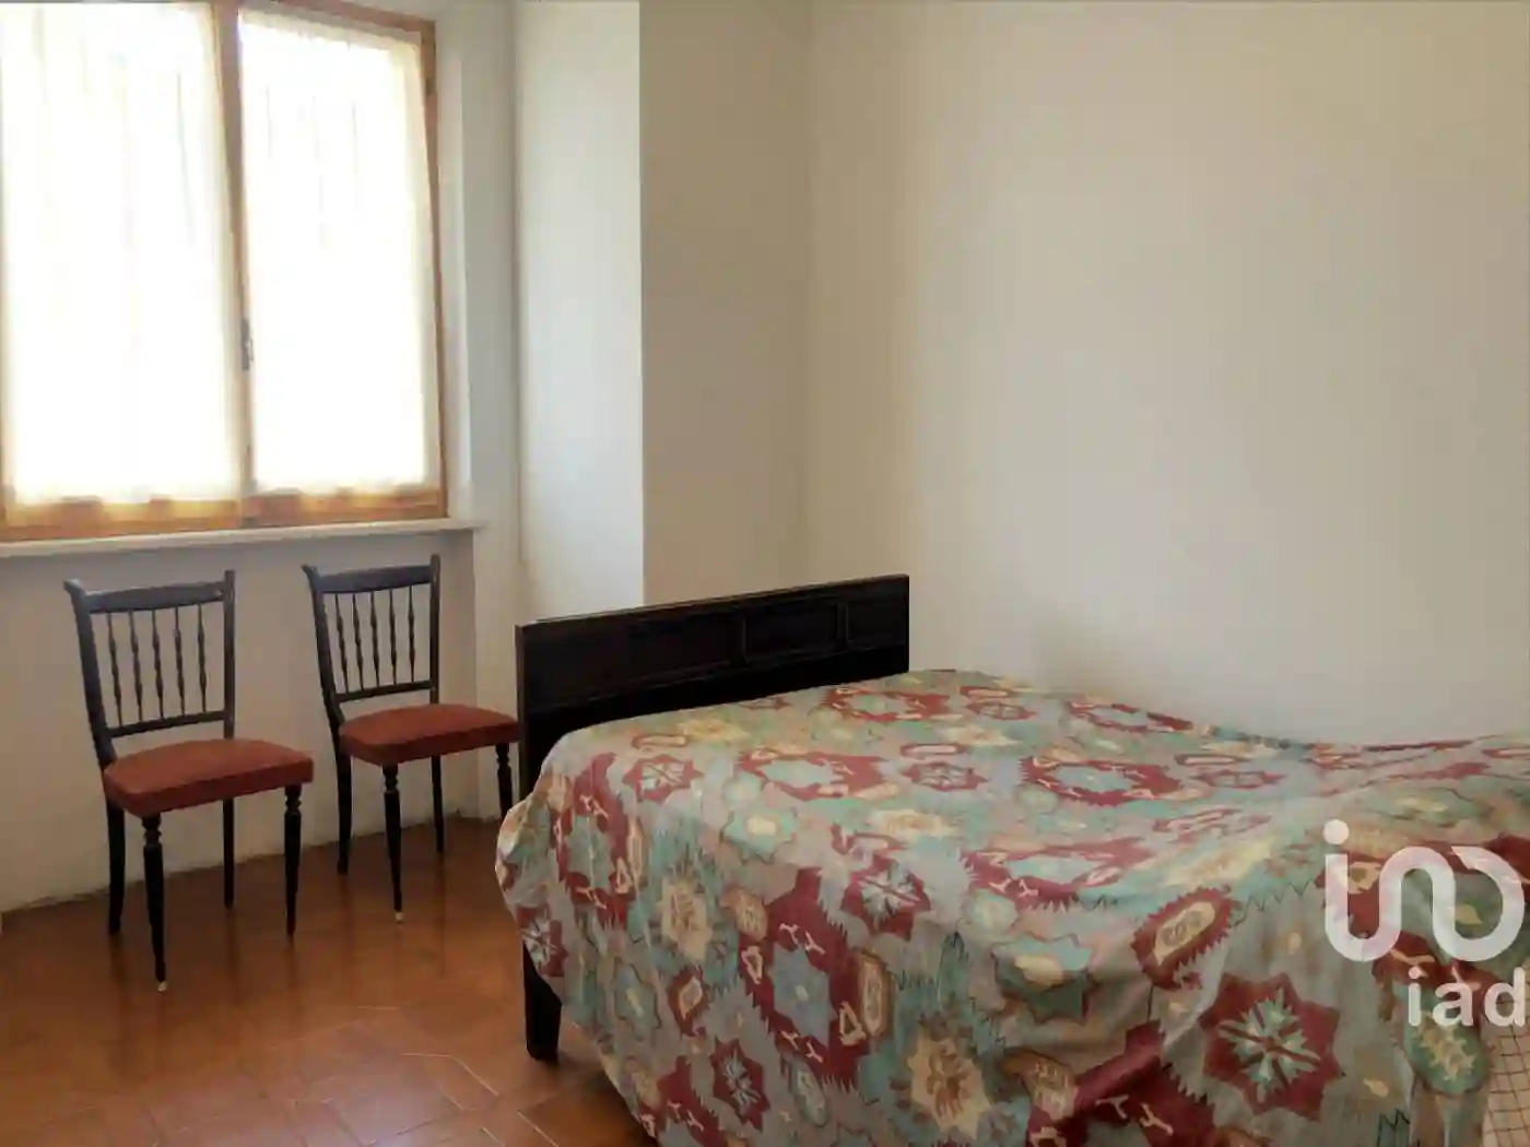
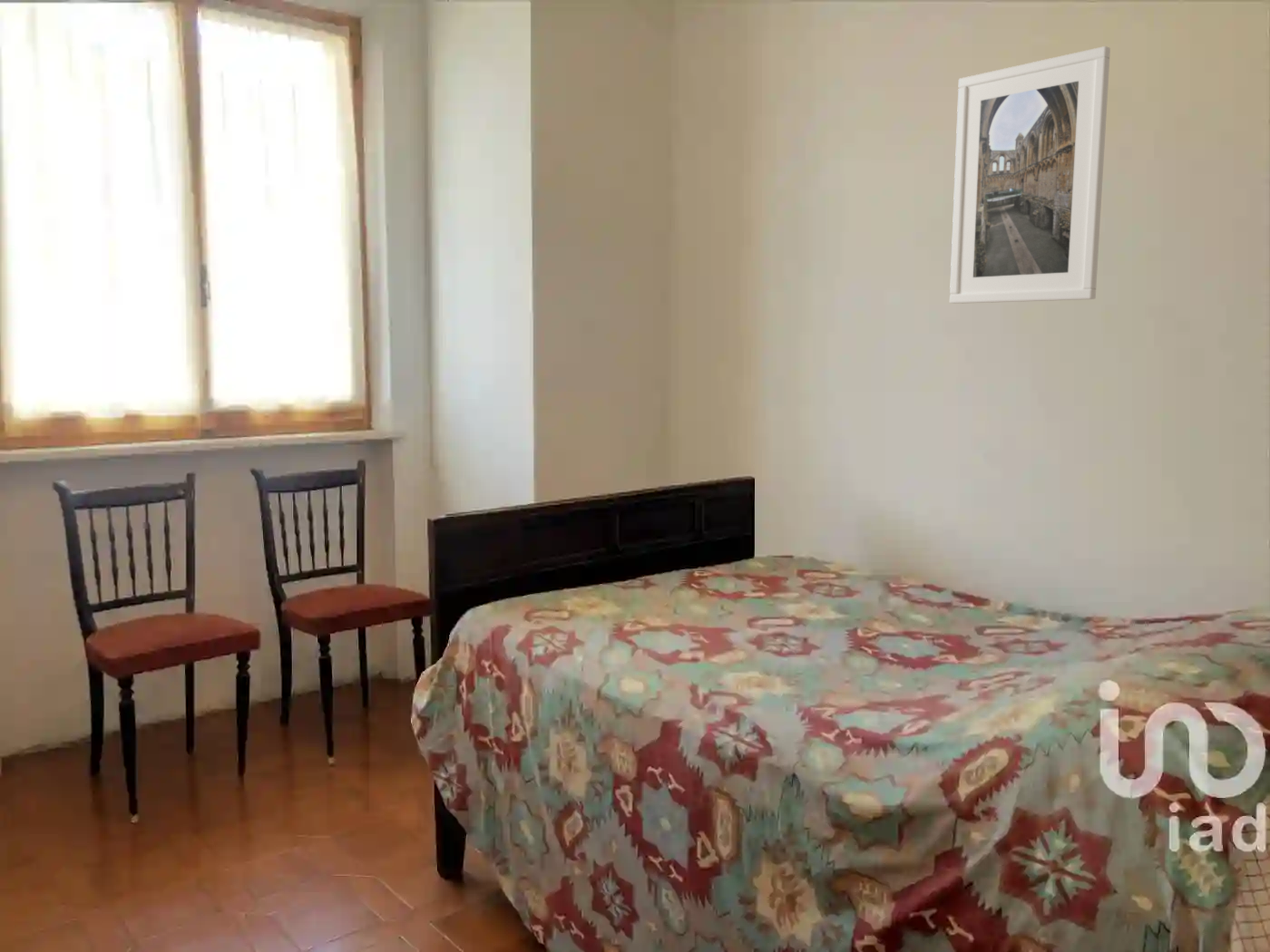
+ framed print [949,45,1111,305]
